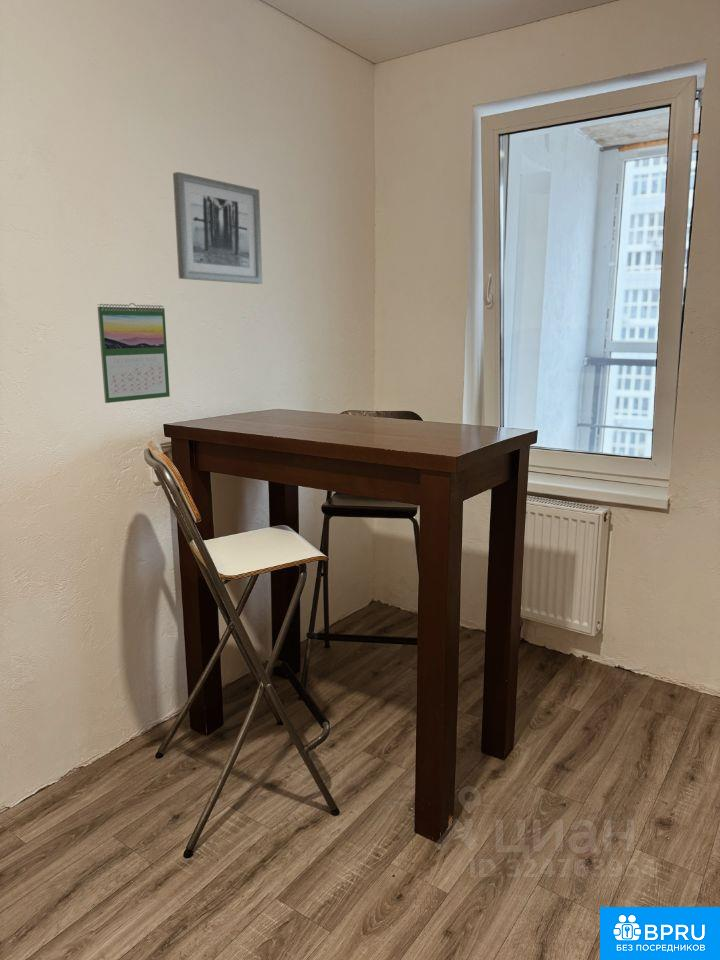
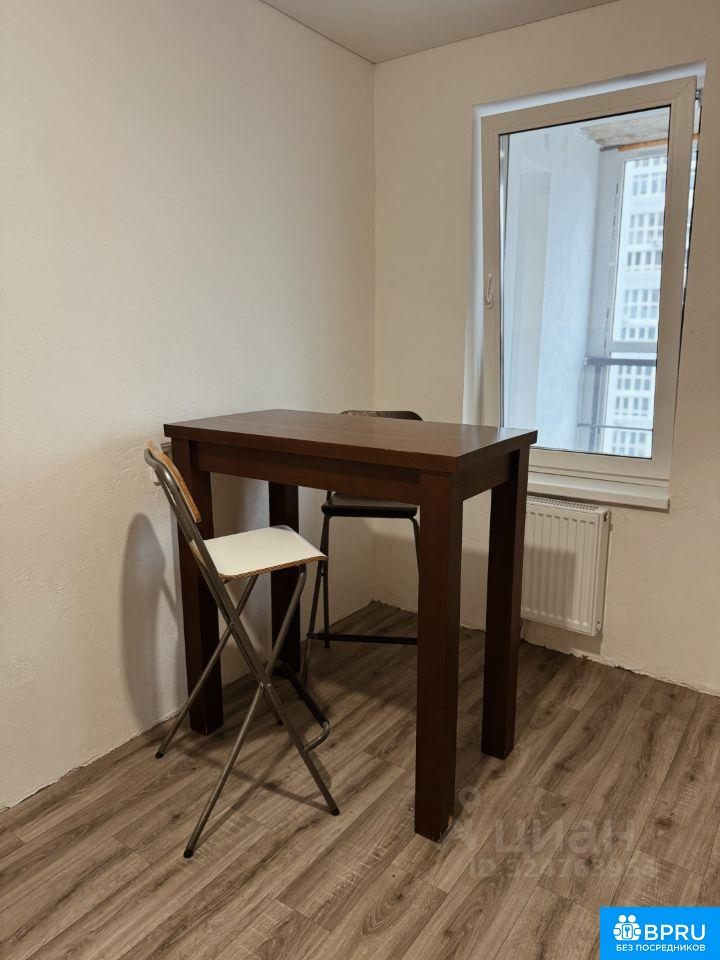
- calendar [96,302,171,404]
- wall art [172,171,263,285]
